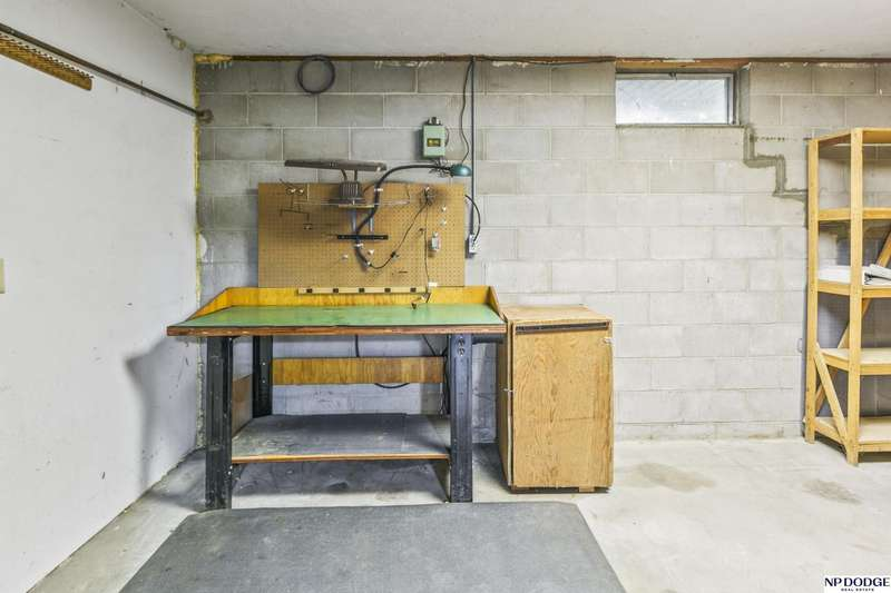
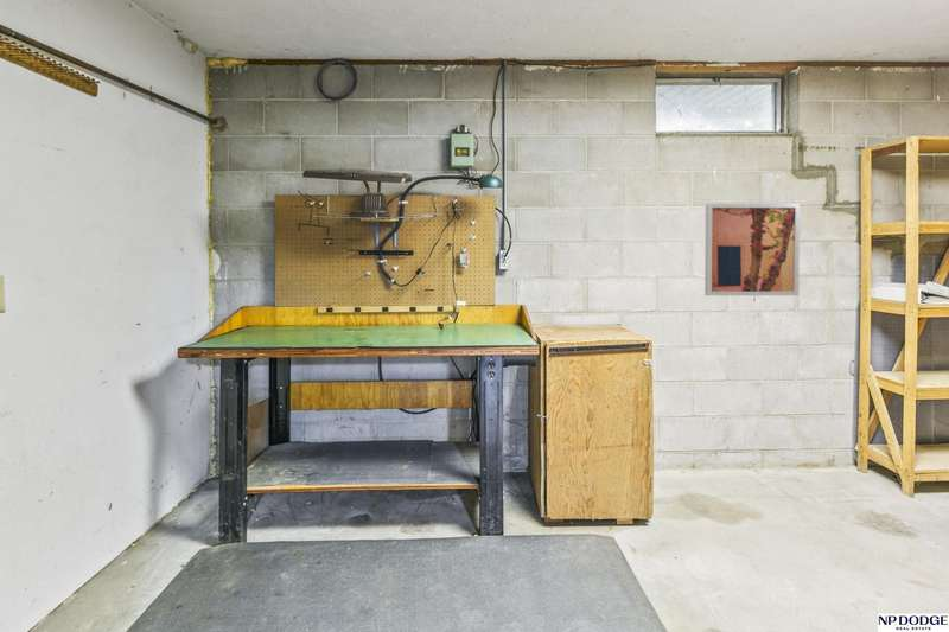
+ wall art [703,203,801,296]
